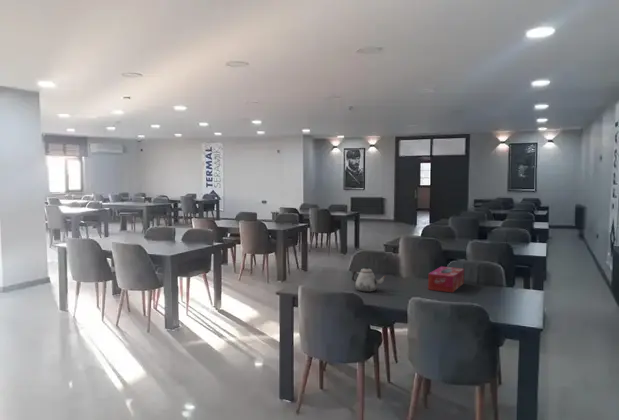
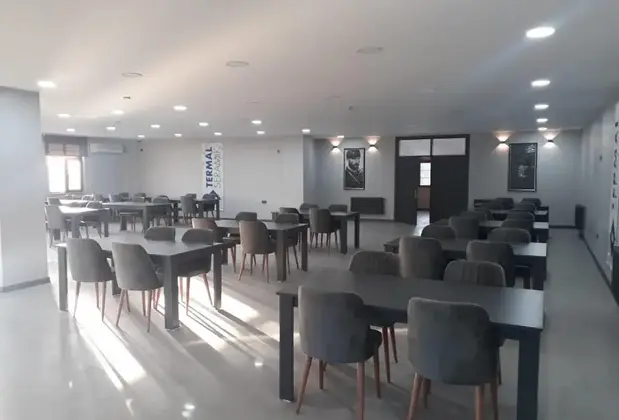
- teapot [351,266,386,293]
- tissue box [427,265,465,293]
